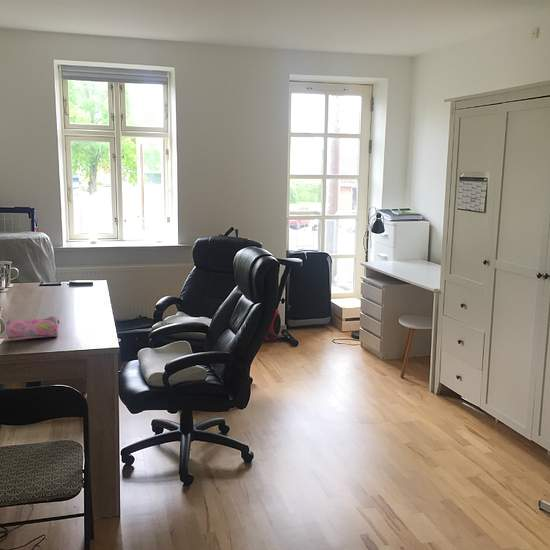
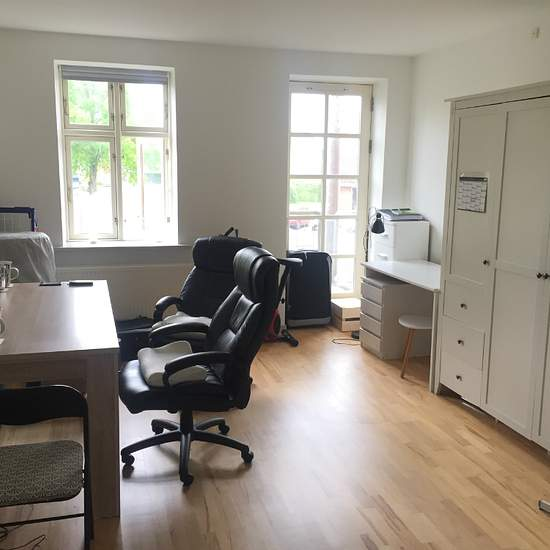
- pencil case [5,315,60,340]
